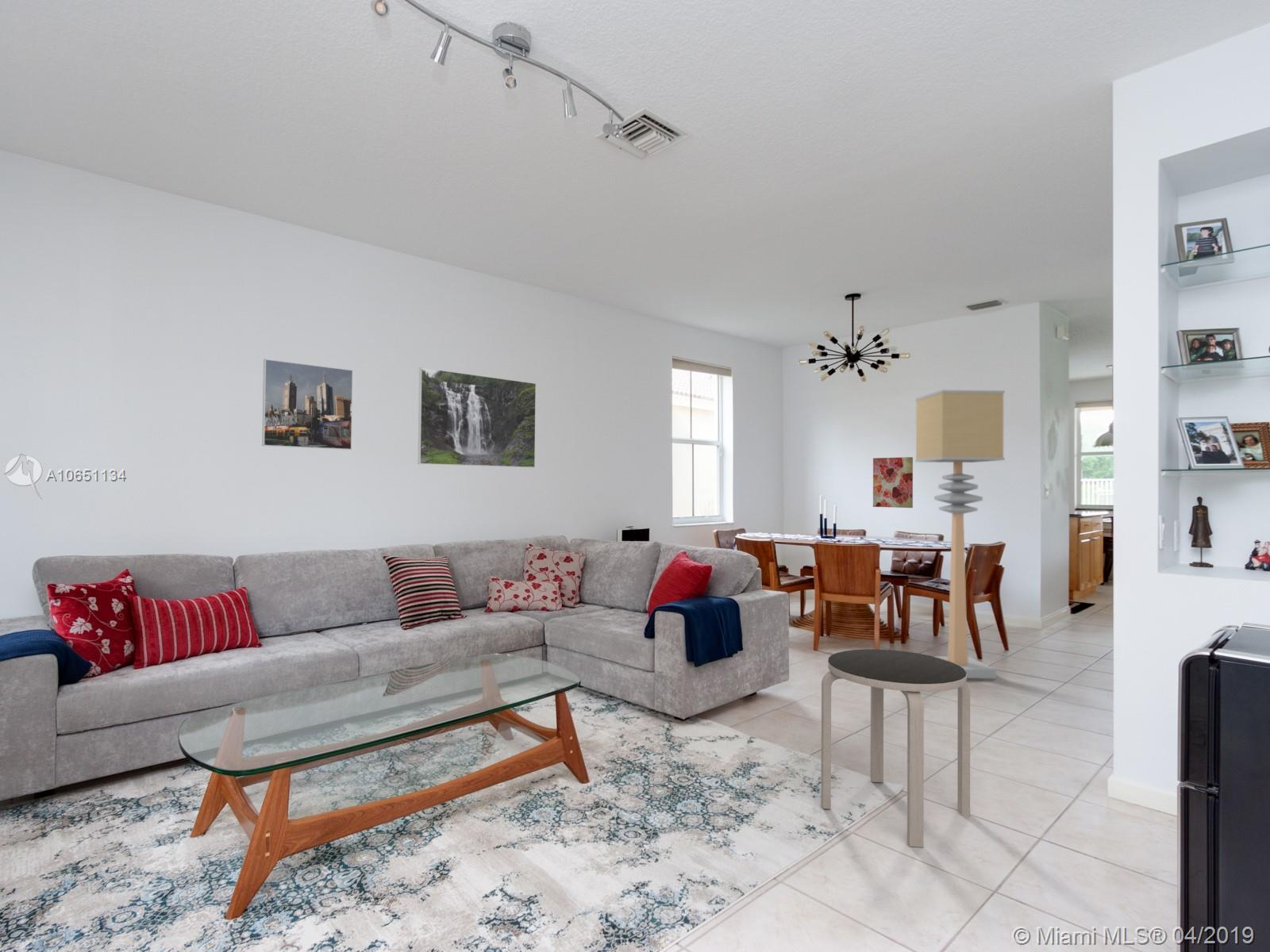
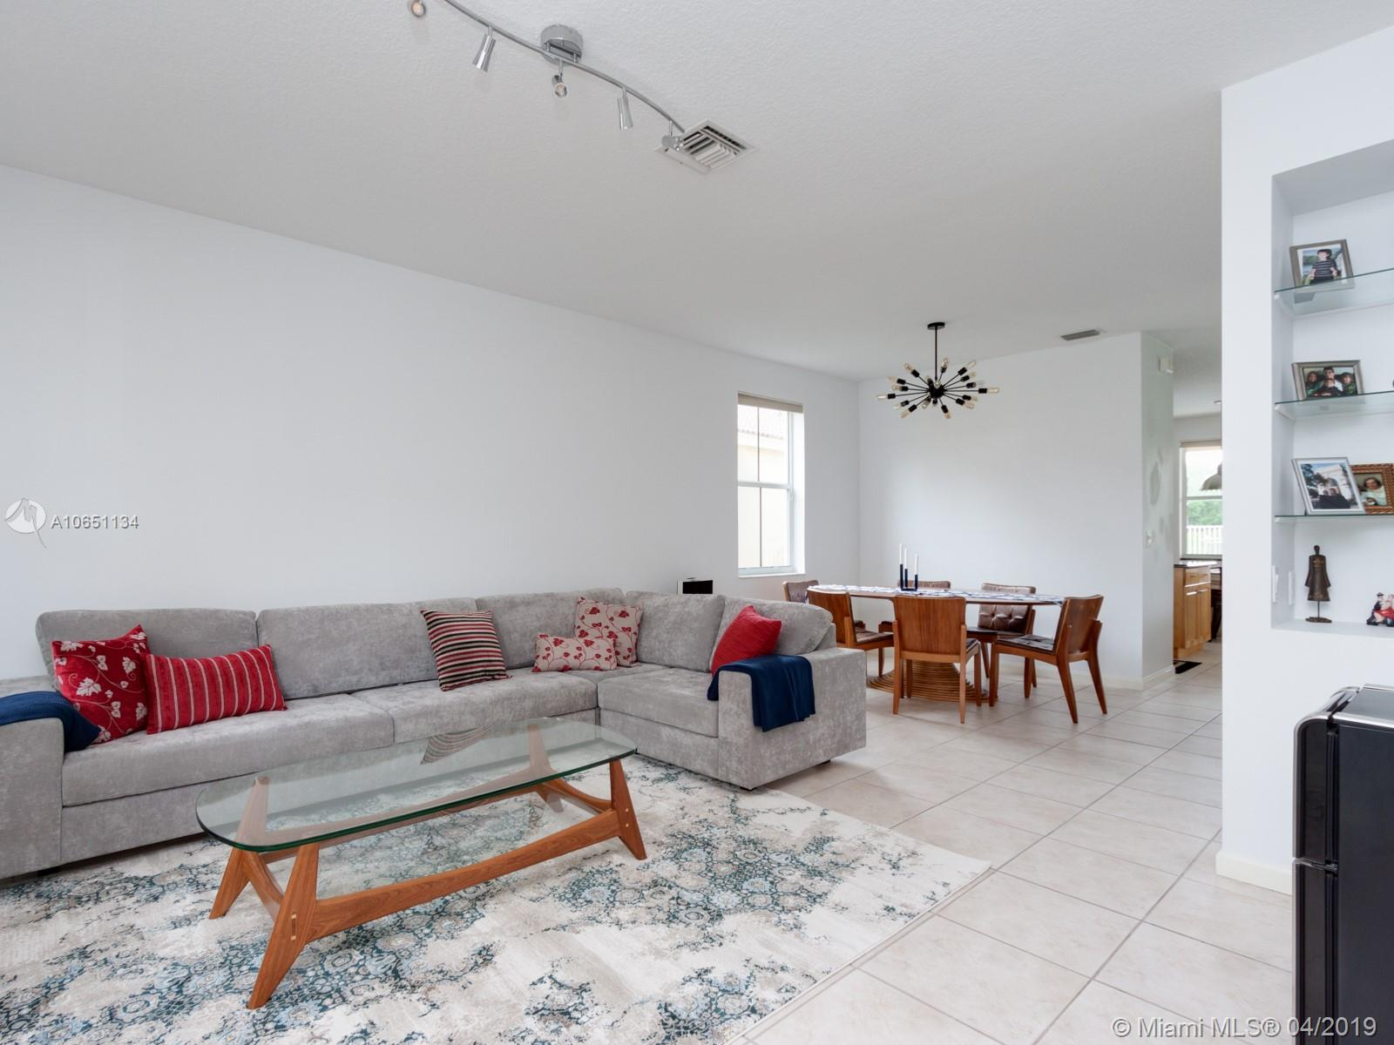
- side table [820,648,971,848]
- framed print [417,367,537,469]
- wall art [872,456,914,509]
- floor lamp [914,390,1006,679]
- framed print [261,359,354,451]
